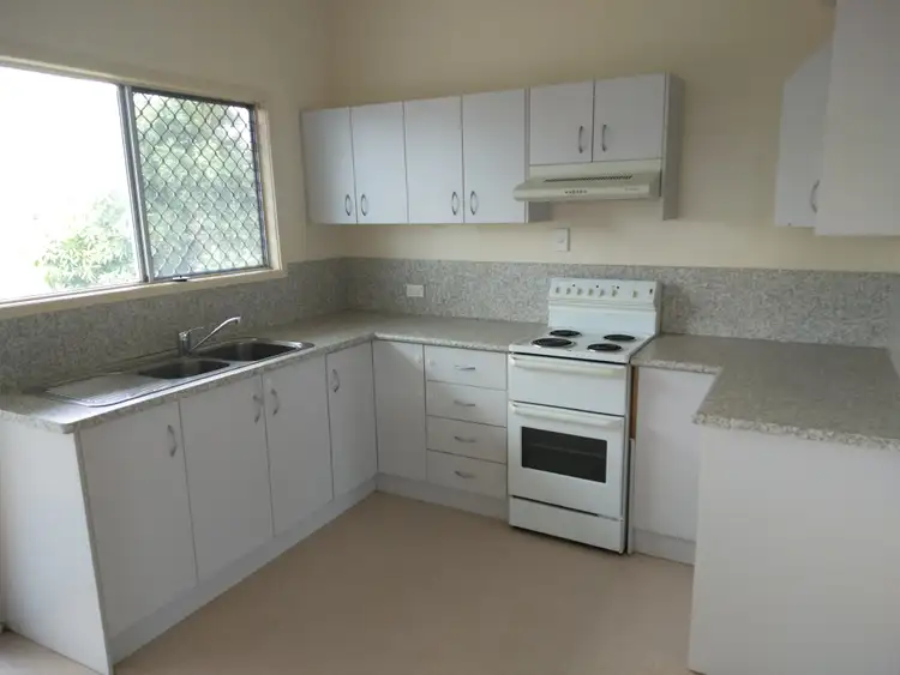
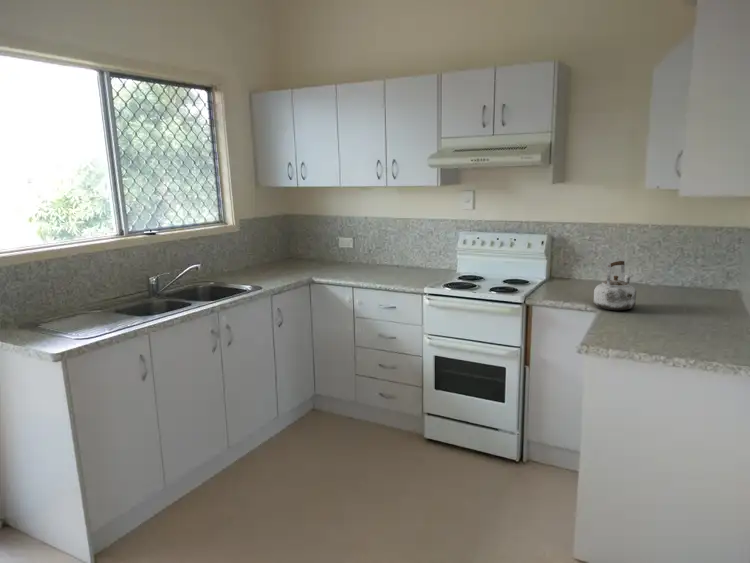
+ kettle [593,259,637,311]
